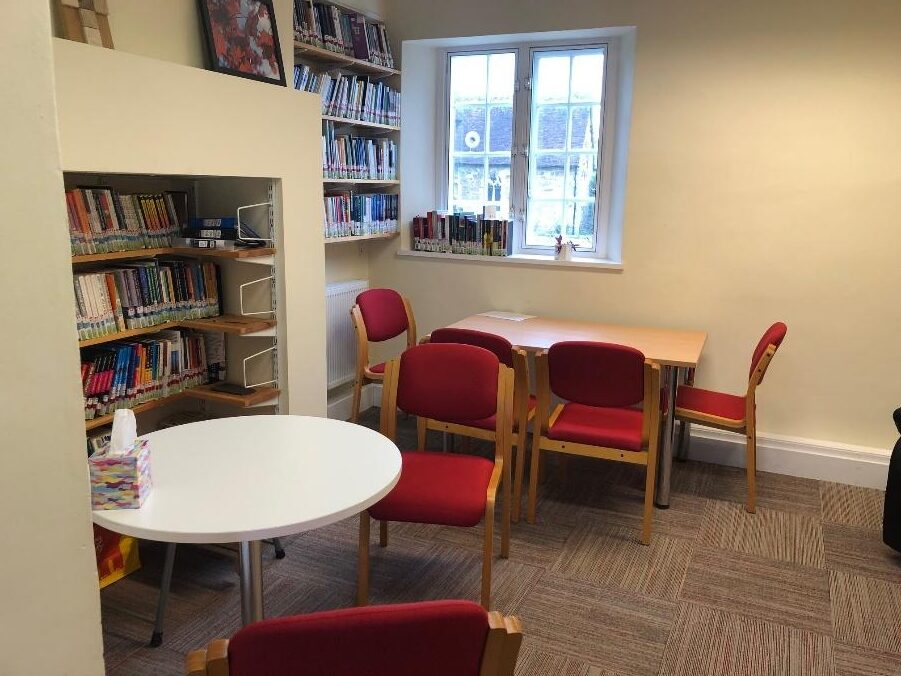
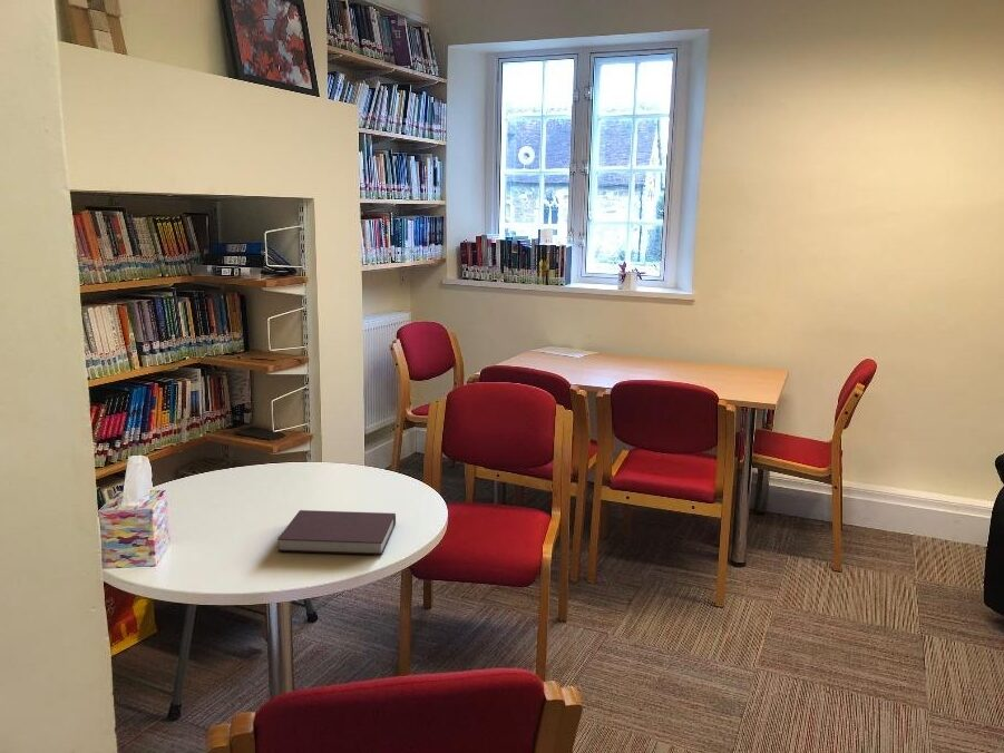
+ notebook [276,509,397,556]
